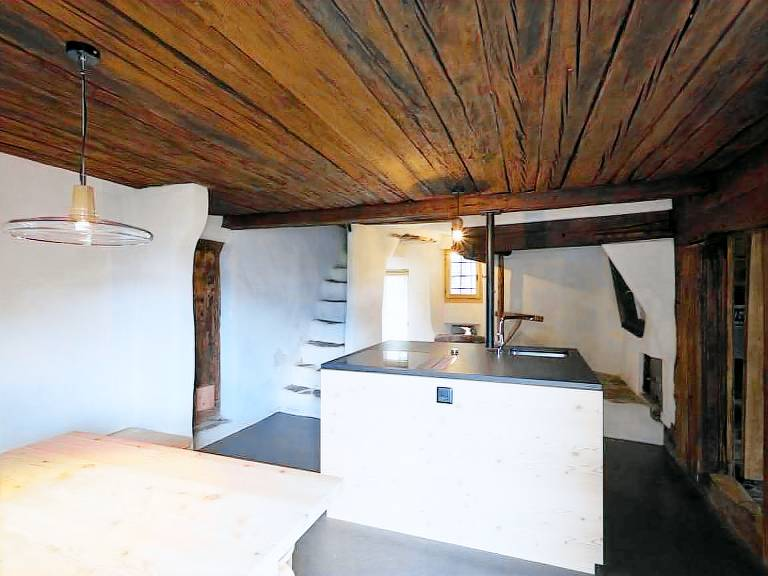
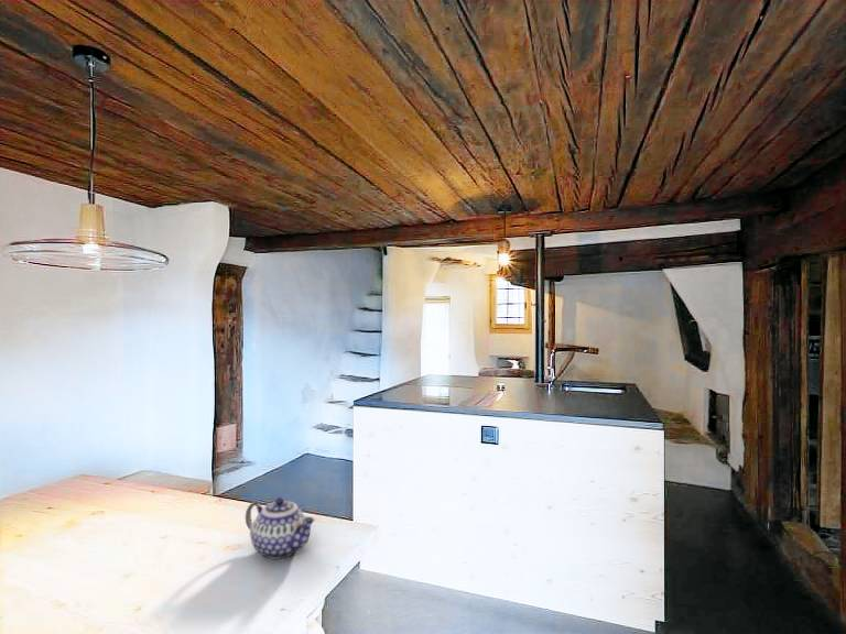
+ teapot [245,496,316,560]
